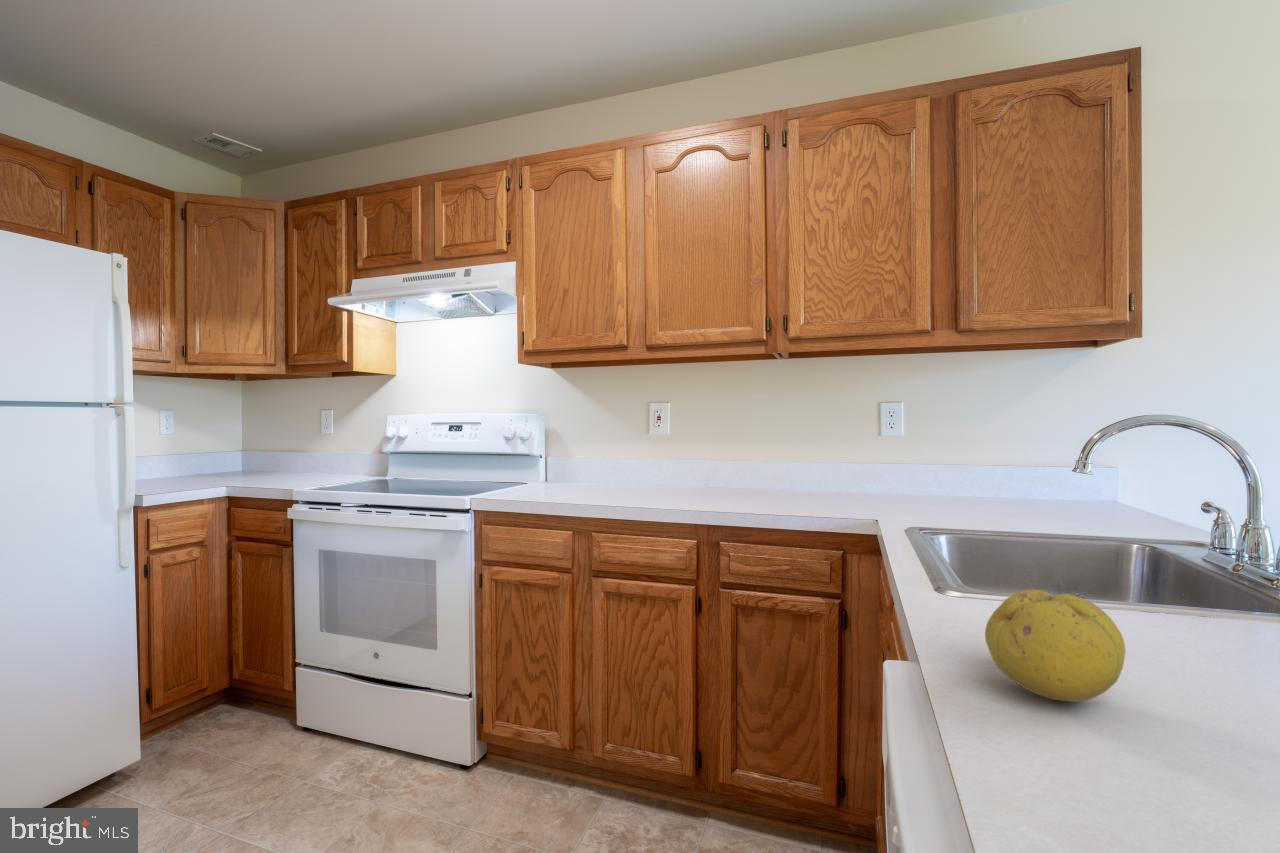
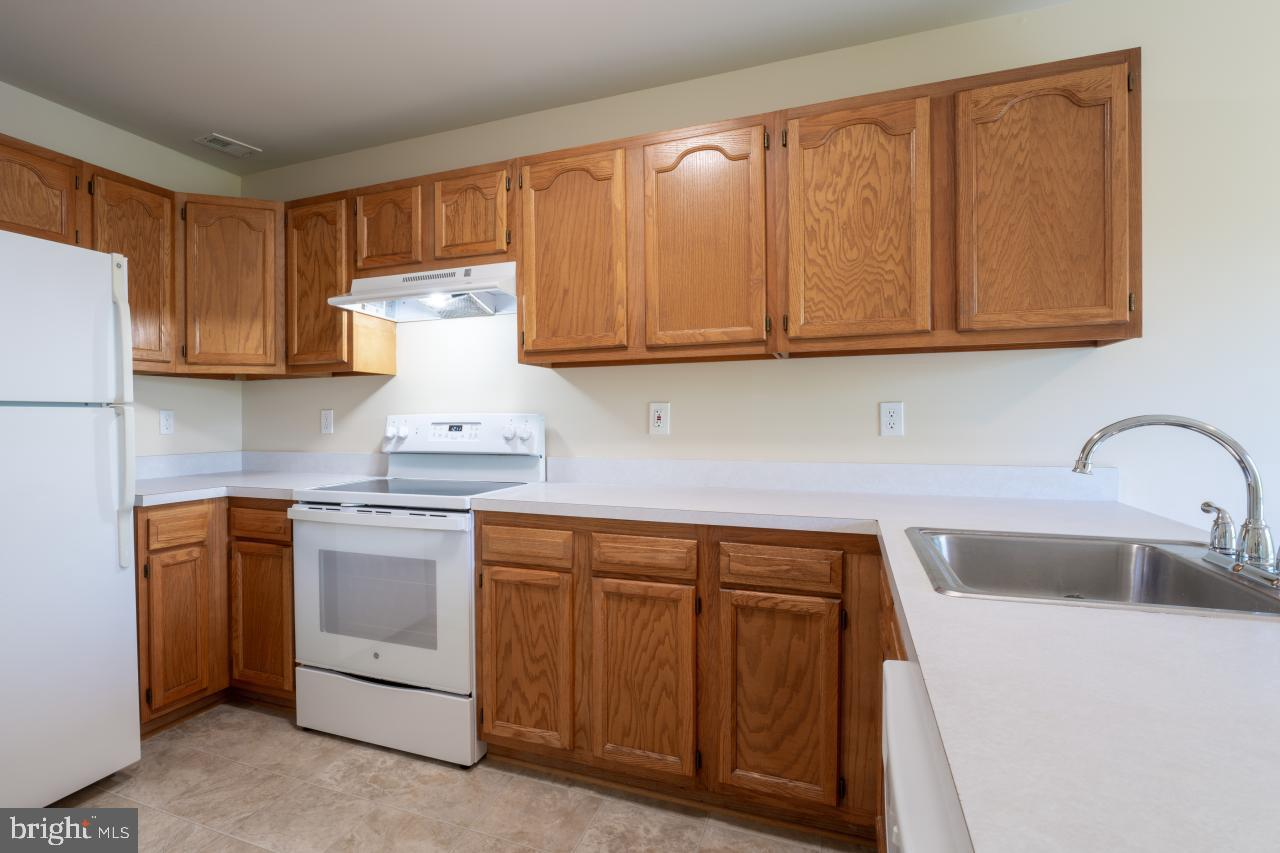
- fruit [984,588,1127,703]
